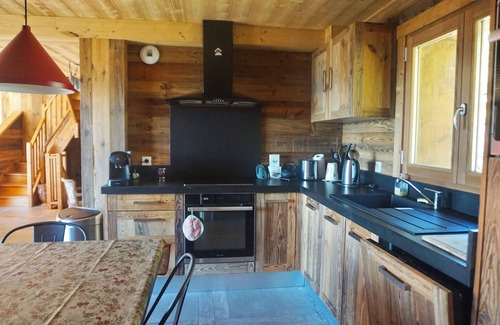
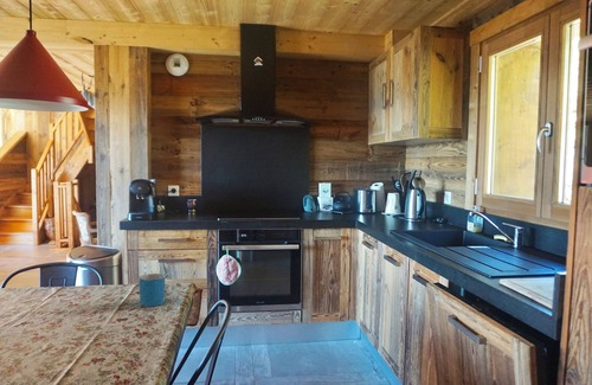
+ mug [139,272,166,308]
